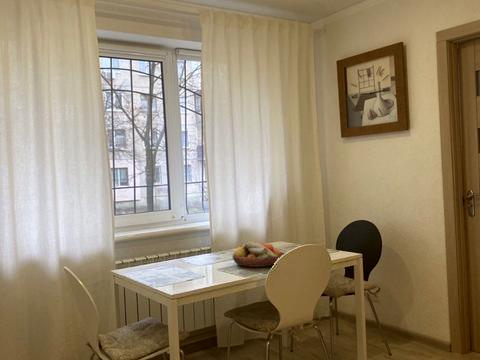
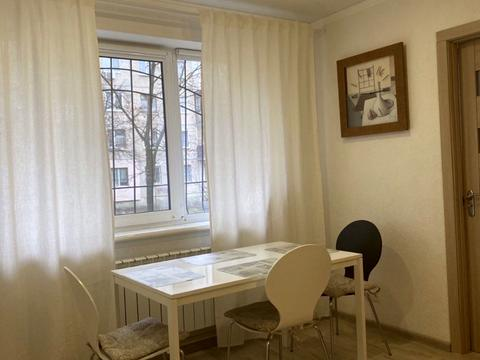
- fruit bowl [231,241,286,268]
